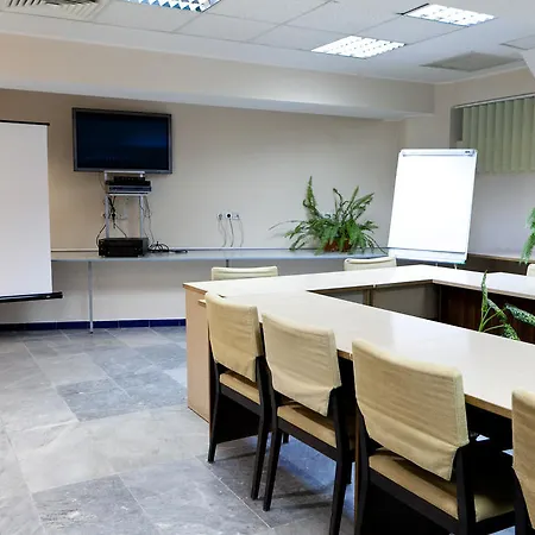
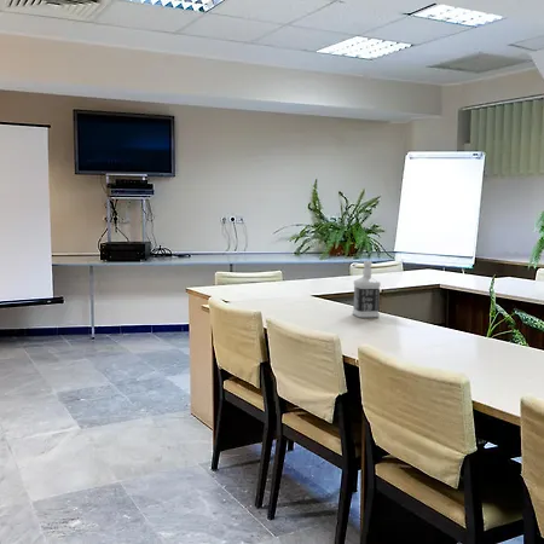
+ bottle [352,260,382,319]
